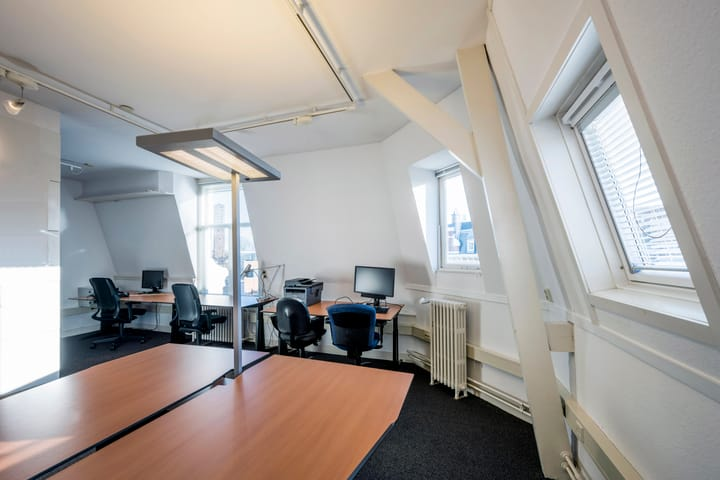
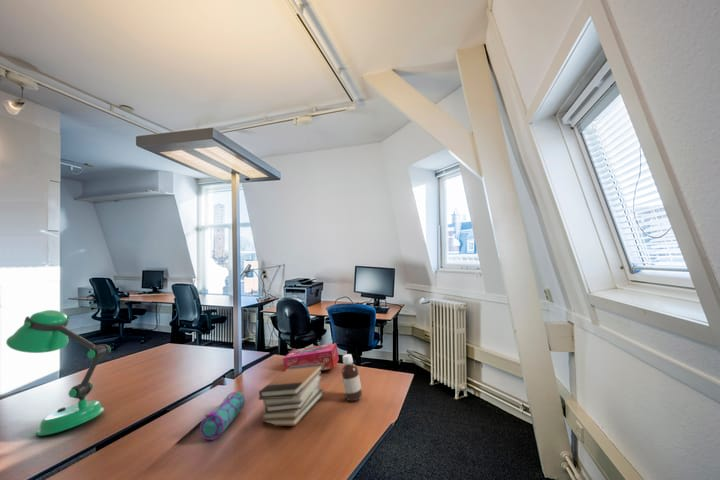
+ pencil case [199,391,246,441]
+ tissue box [282,342,340,372]
+ desk lamp [5,309,112,437]
+ bottle [341,353,363,402]
+ book stack [258,363,325,427]
